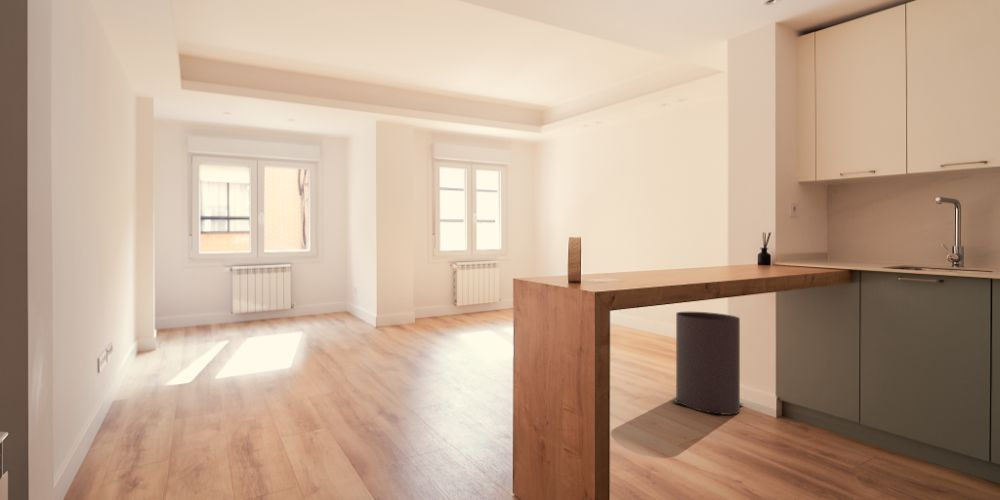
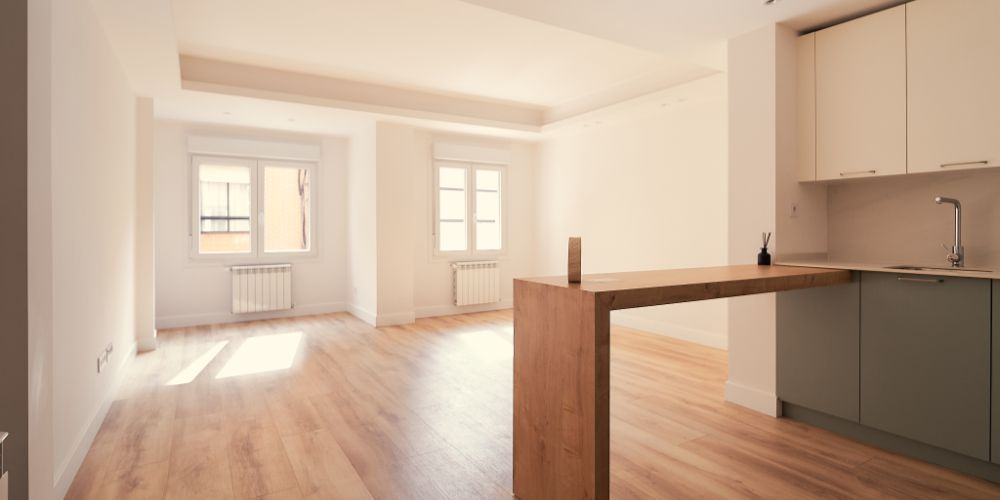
- trash bin [670,311,744,416]
